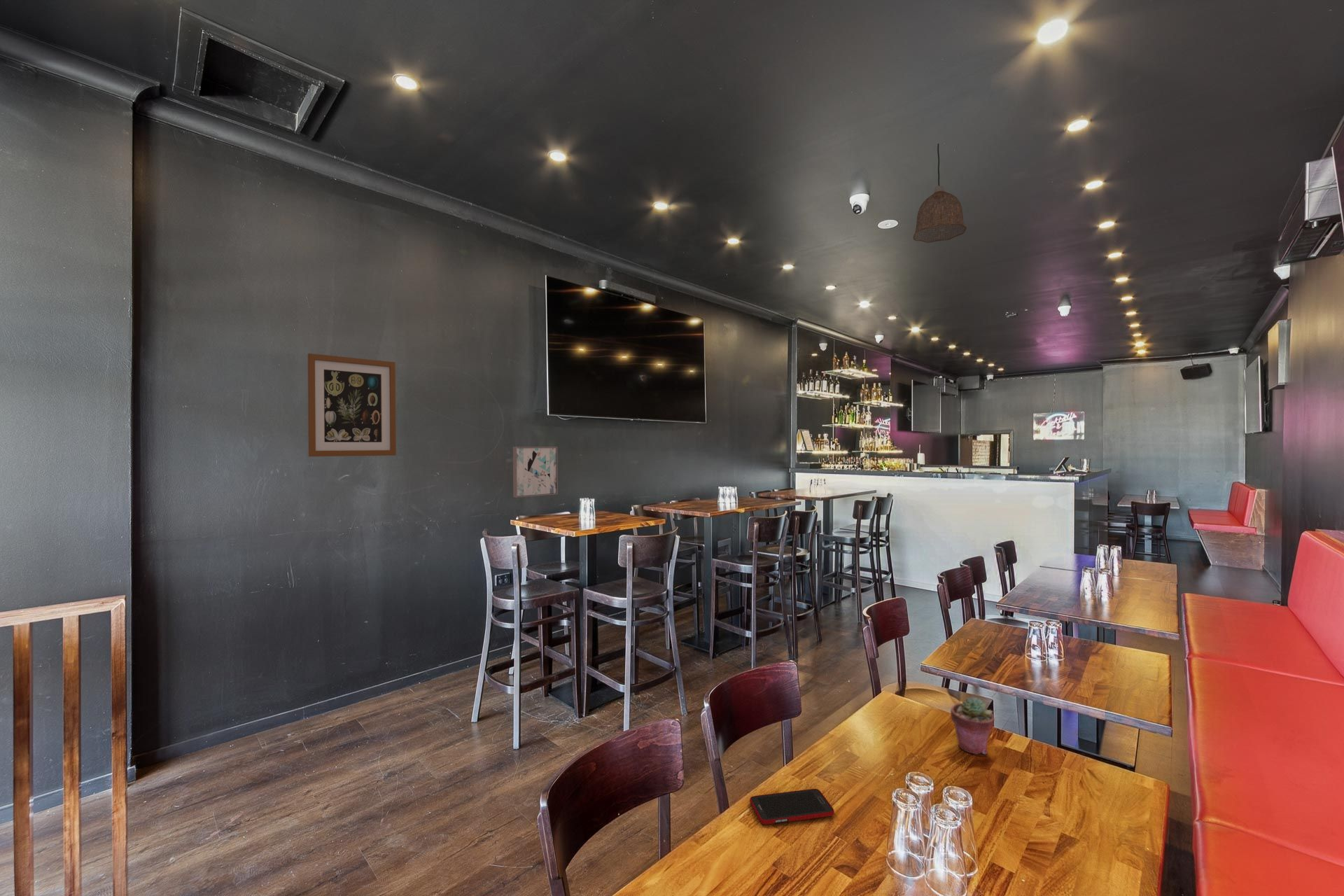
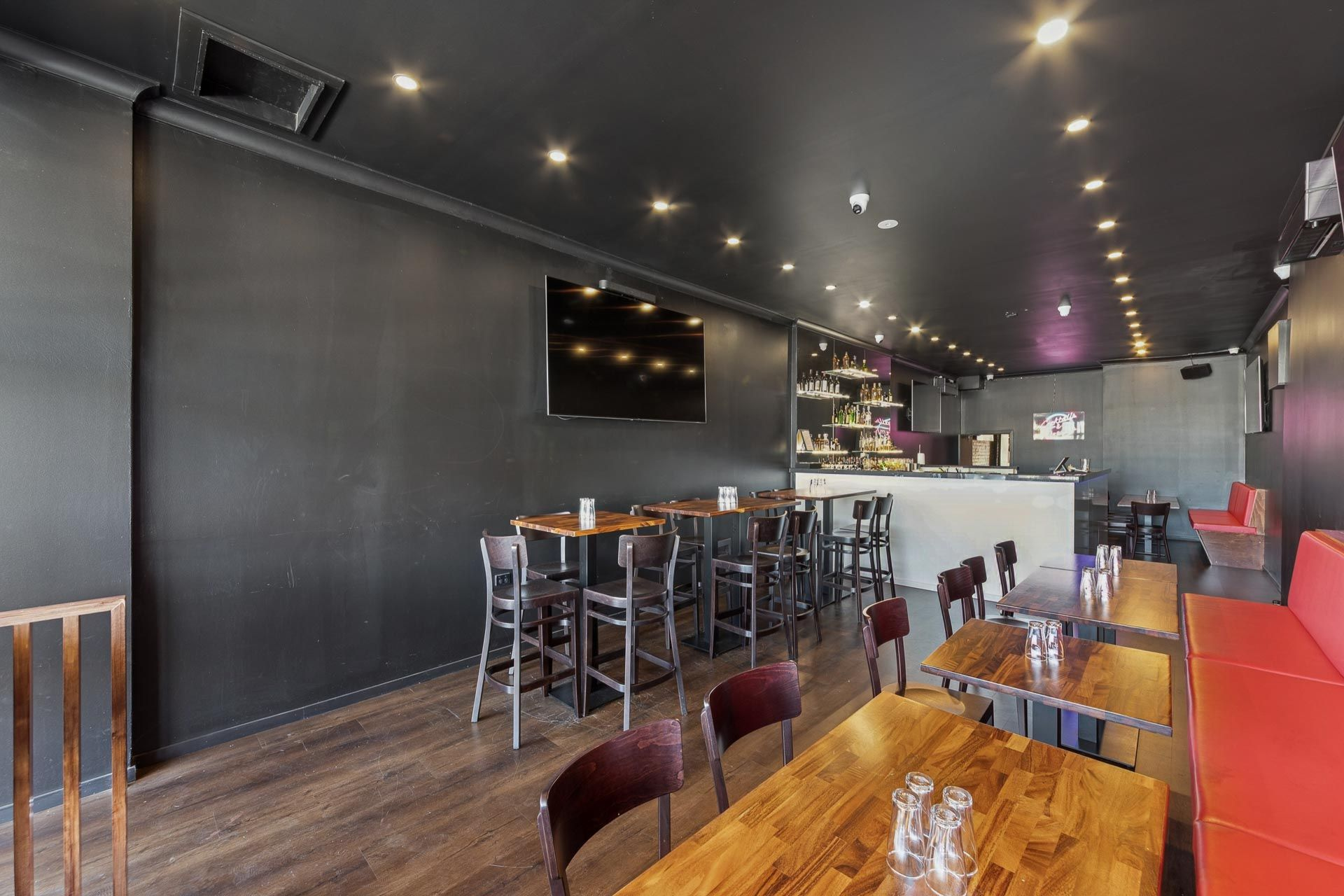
- wall art [512,446,559,498]
- wall art [307,353,397,457]
- pendant lamp [913,143,967,244]
- potted succulent [950,696,995,755]
- cell phone [749,788,835,825]
